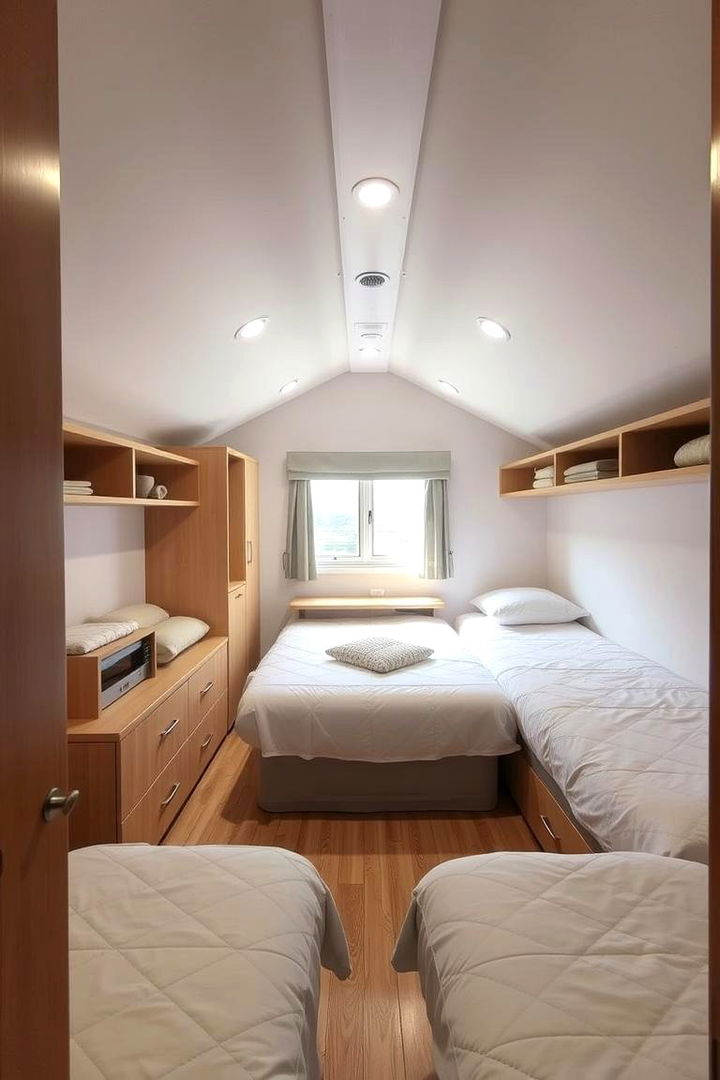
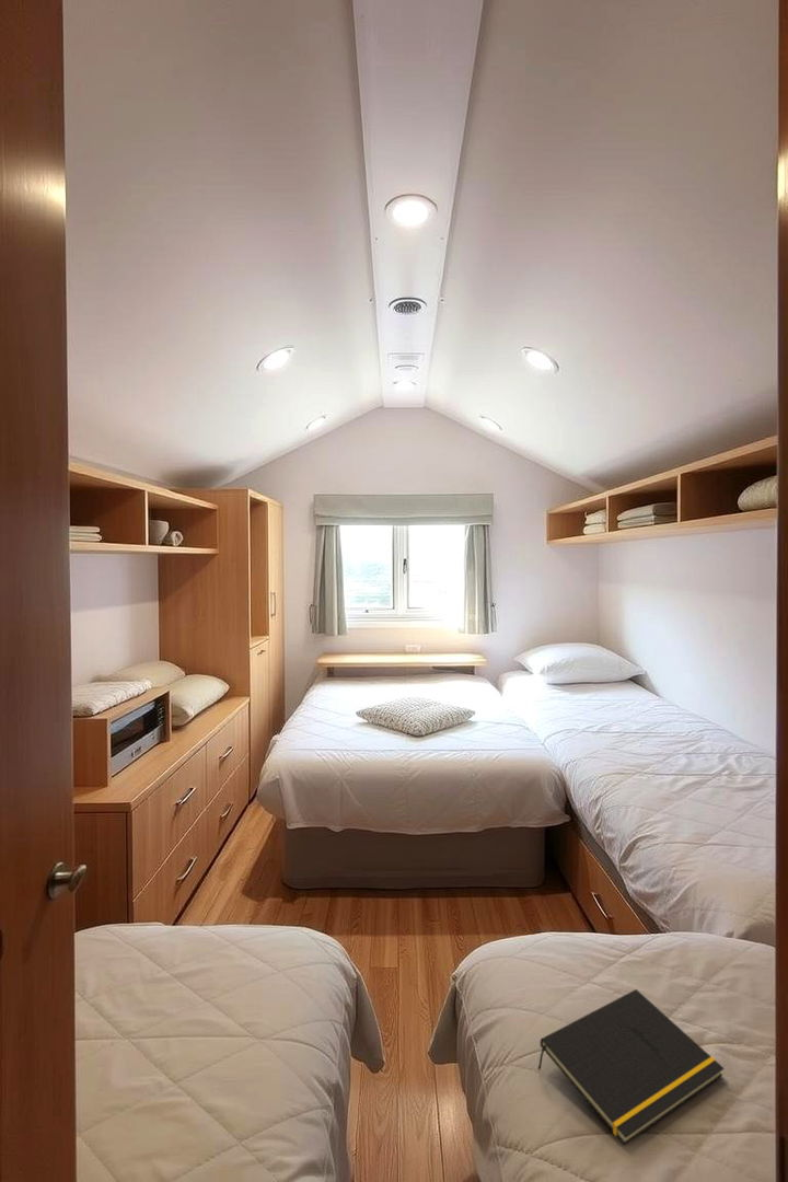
+ notepad [537,988,725,1146]
